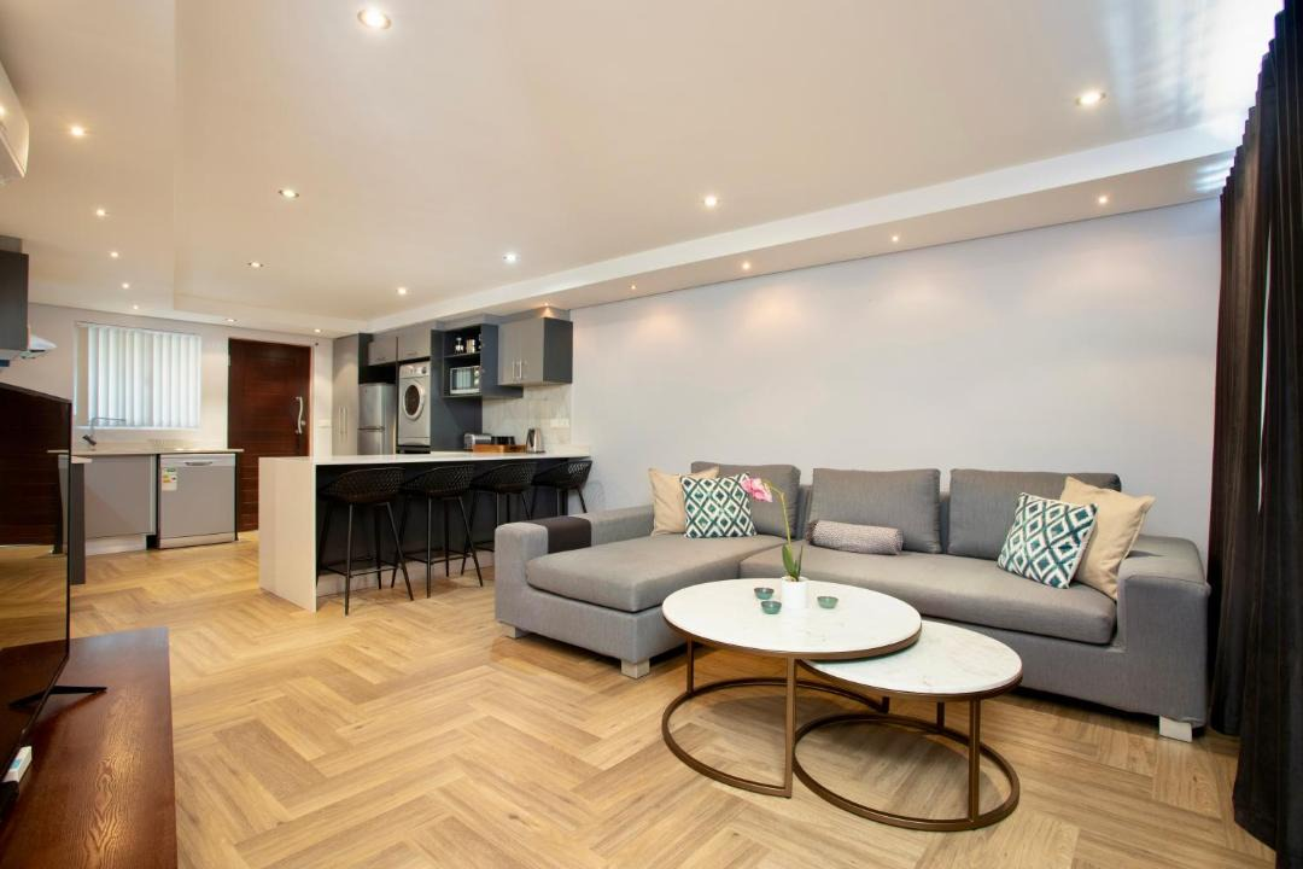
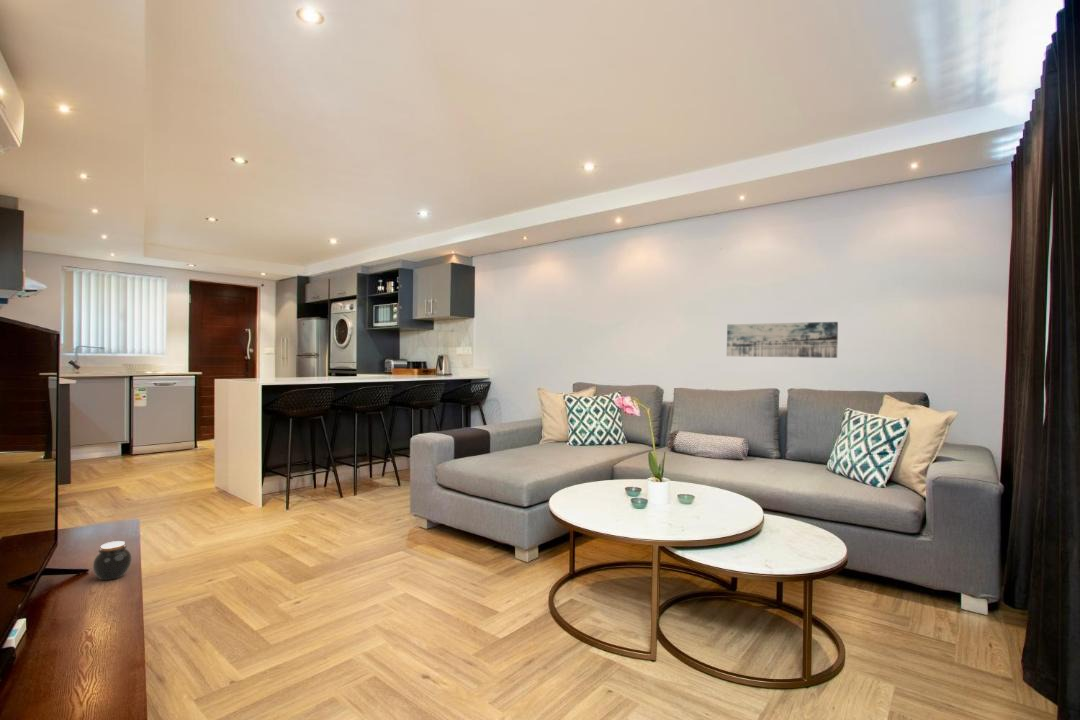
+ jar [92,540,133,581]
+ wall art [726,321,839,359]
